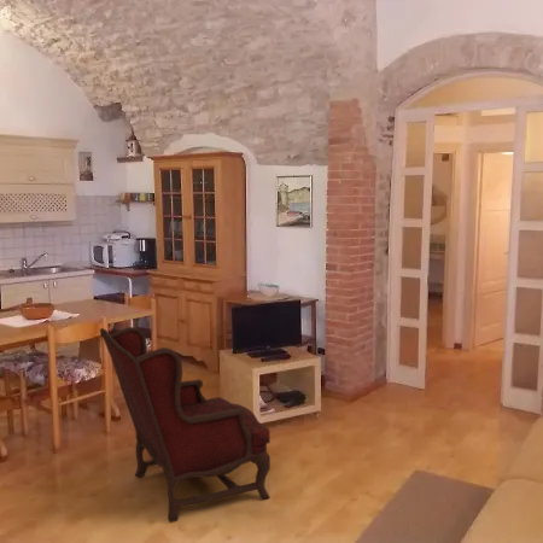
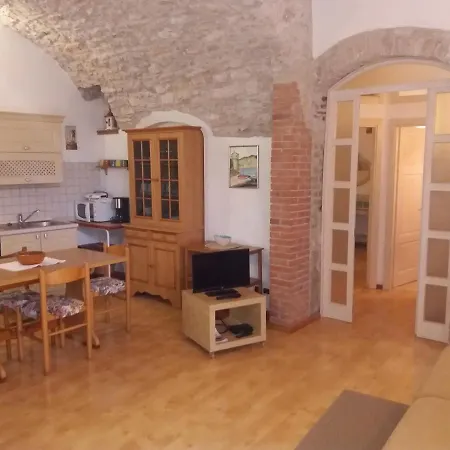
- armchair [99,326,272,524]
